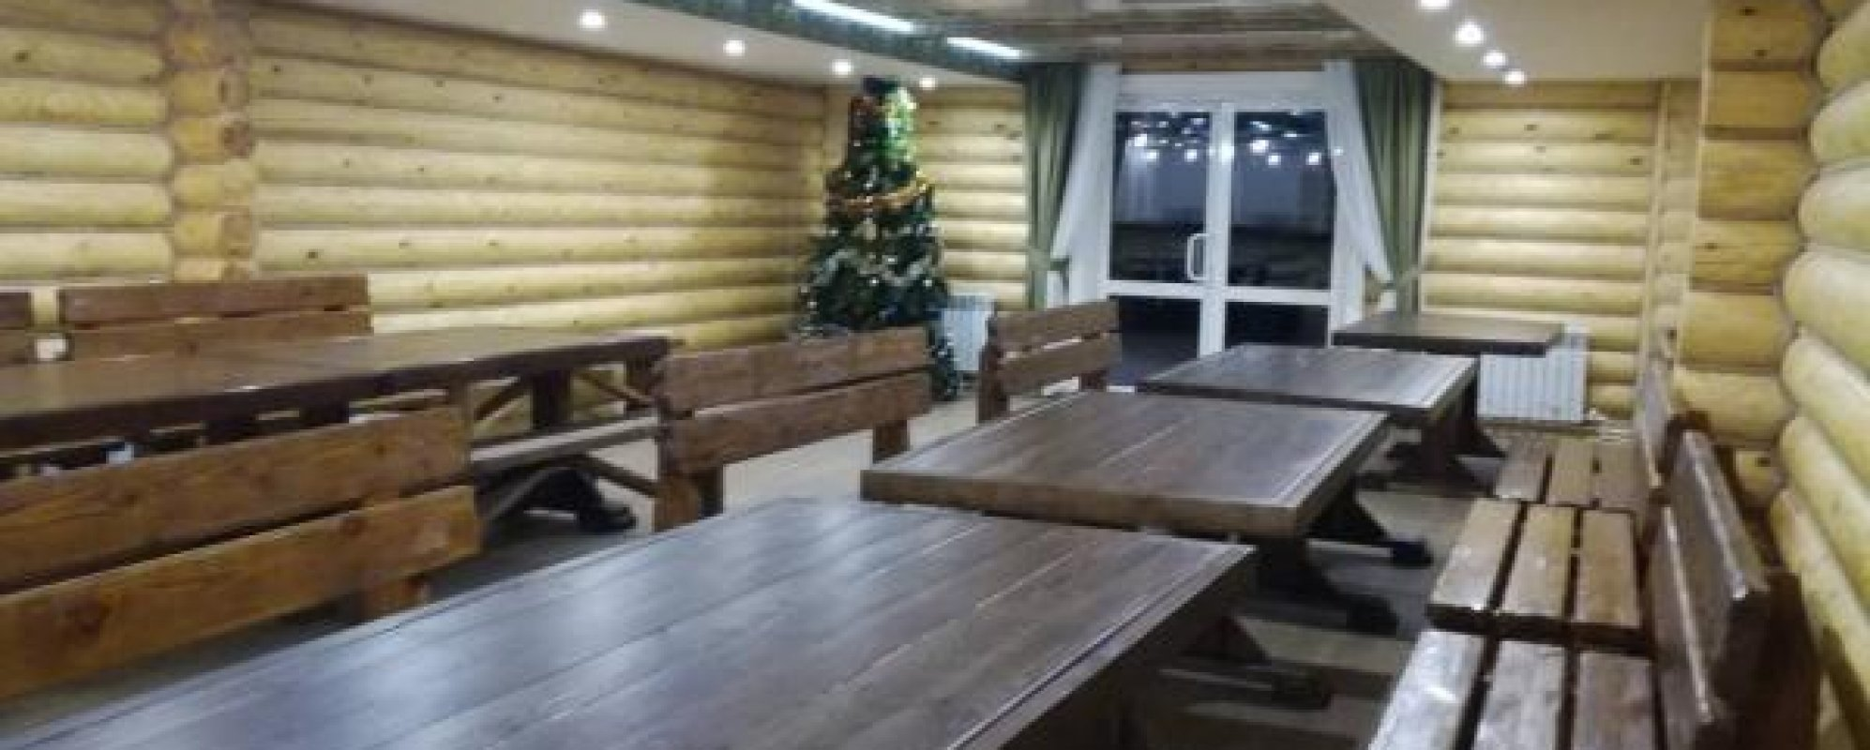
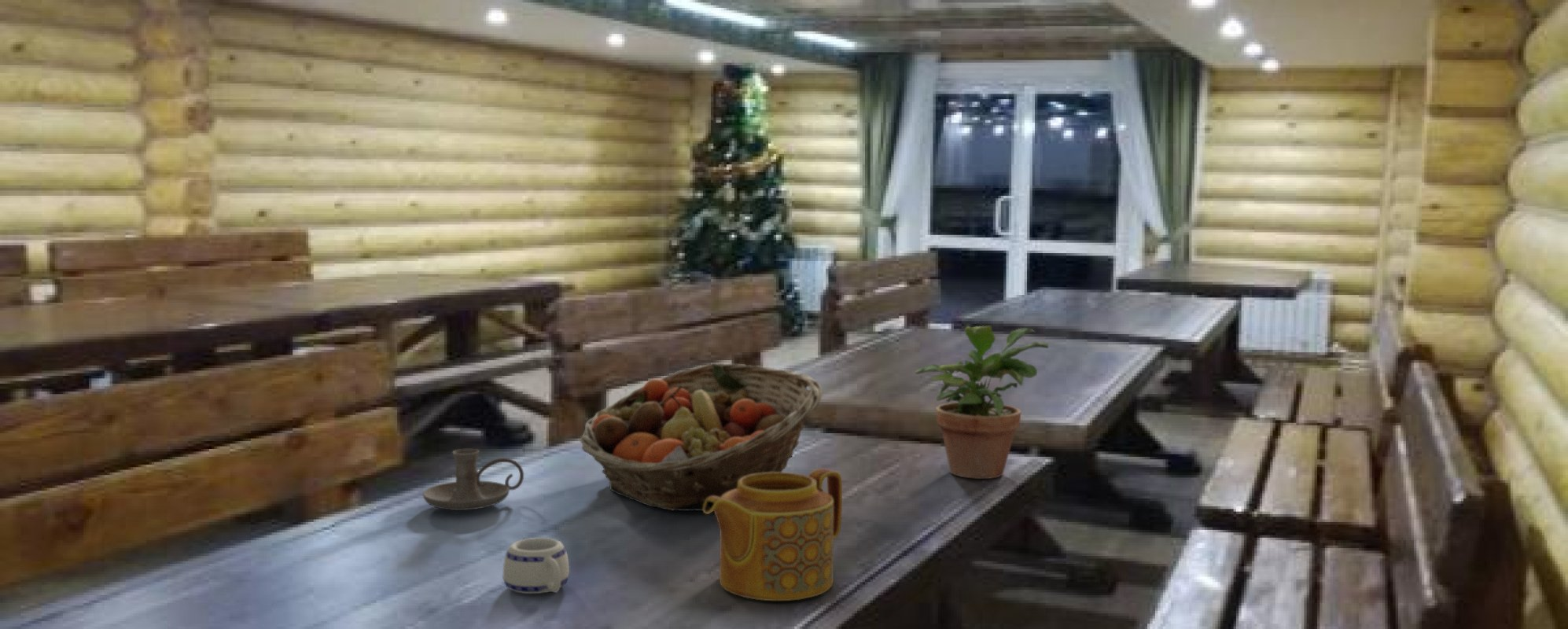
+ mug [502,537,570,594]
+ candle holder [422,448,525,511]
+ teapot [703,468,843,601]
+ potted plant [915,325,1049,480]
+ fruit basket [580,362,823,512]
